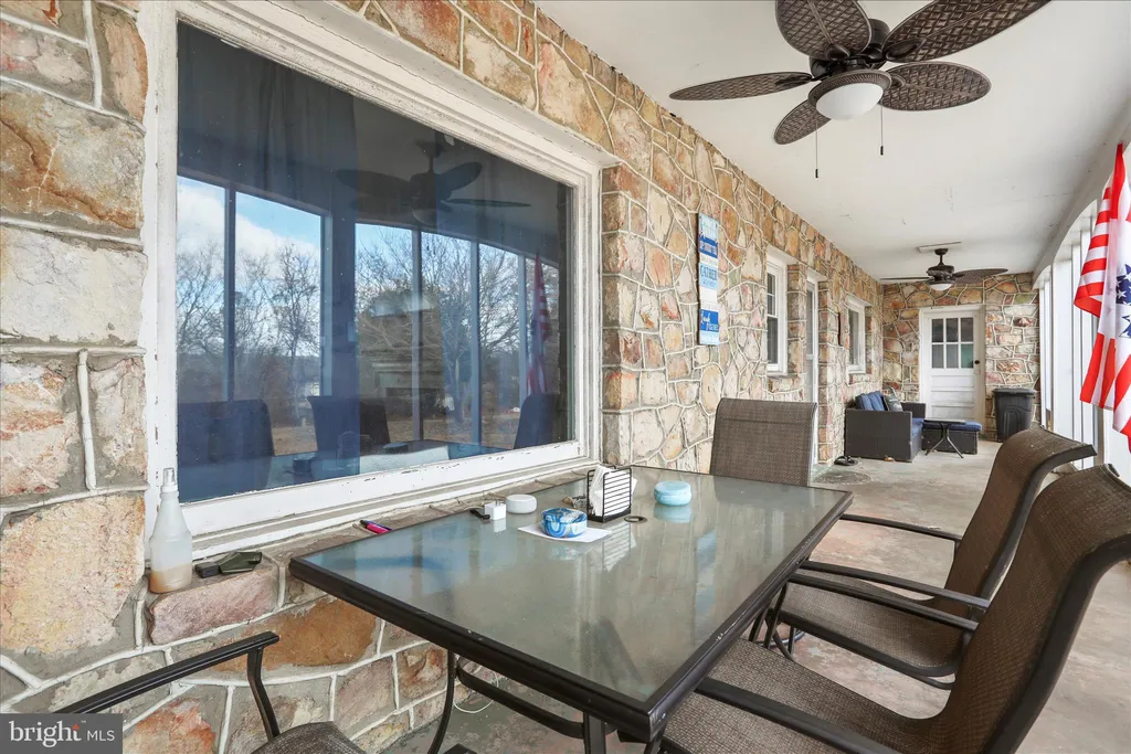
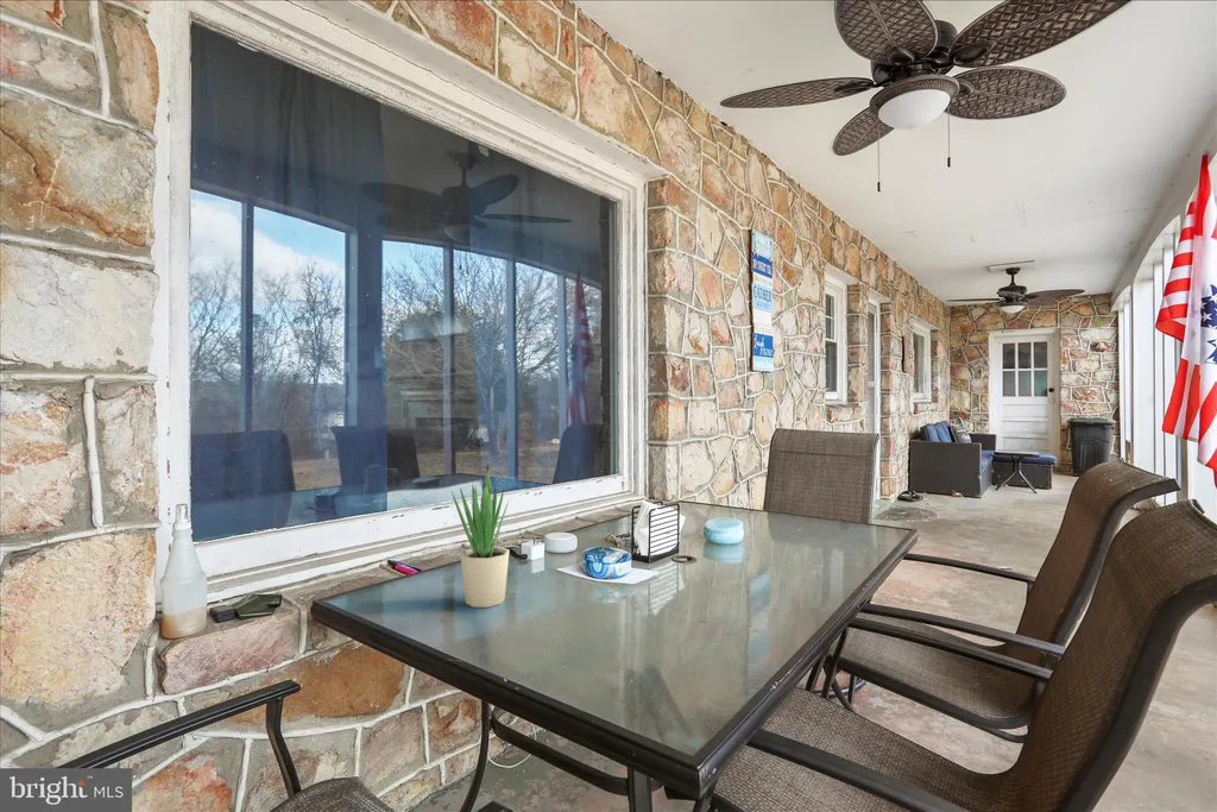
+ potted plant [450,464,511,609]
